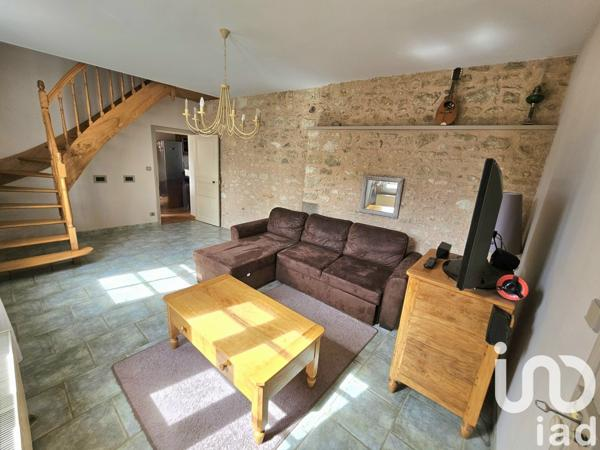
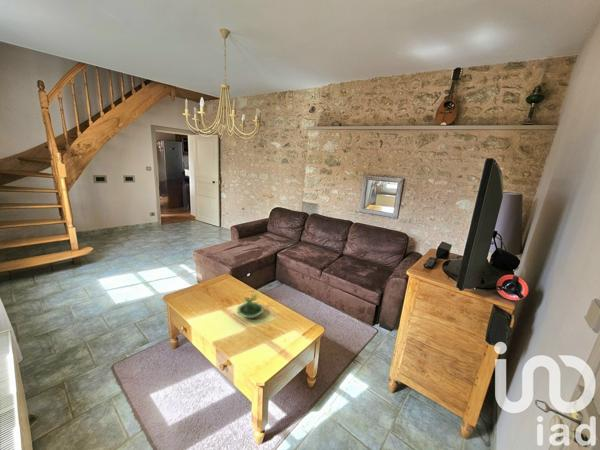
+ terrarium [236,290,265,320]
